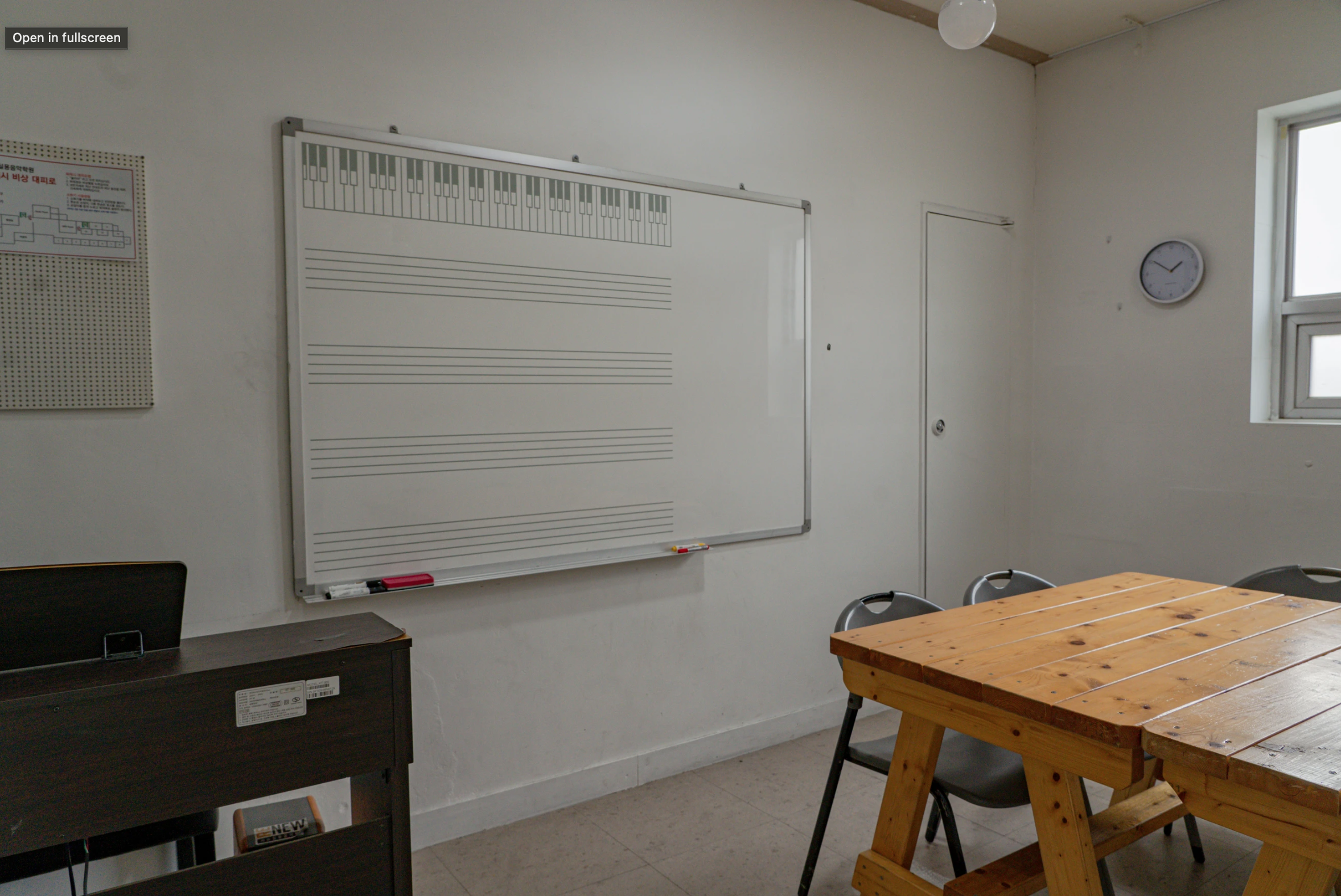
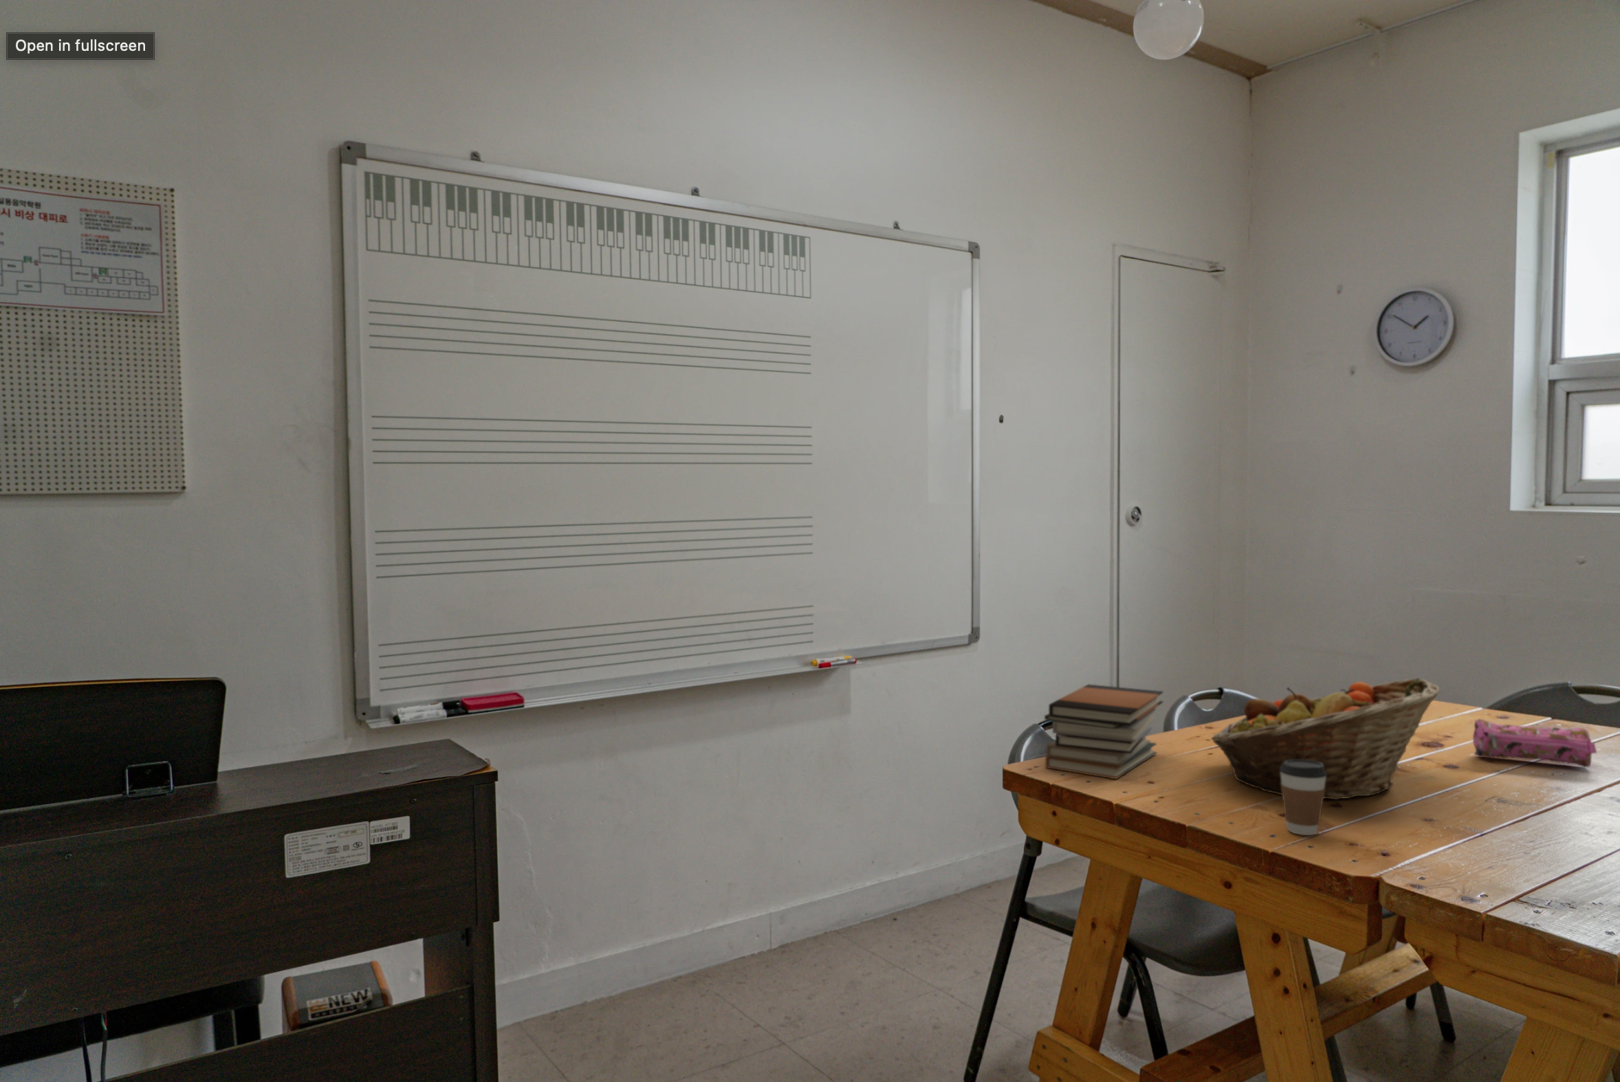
+ coffee cup [1279,760,1326,836]
+ book stack [1044,683,1165,780]
+ pencil case [1473,717,1597,768]
+ fruit basket [1210,677,1440,801]
